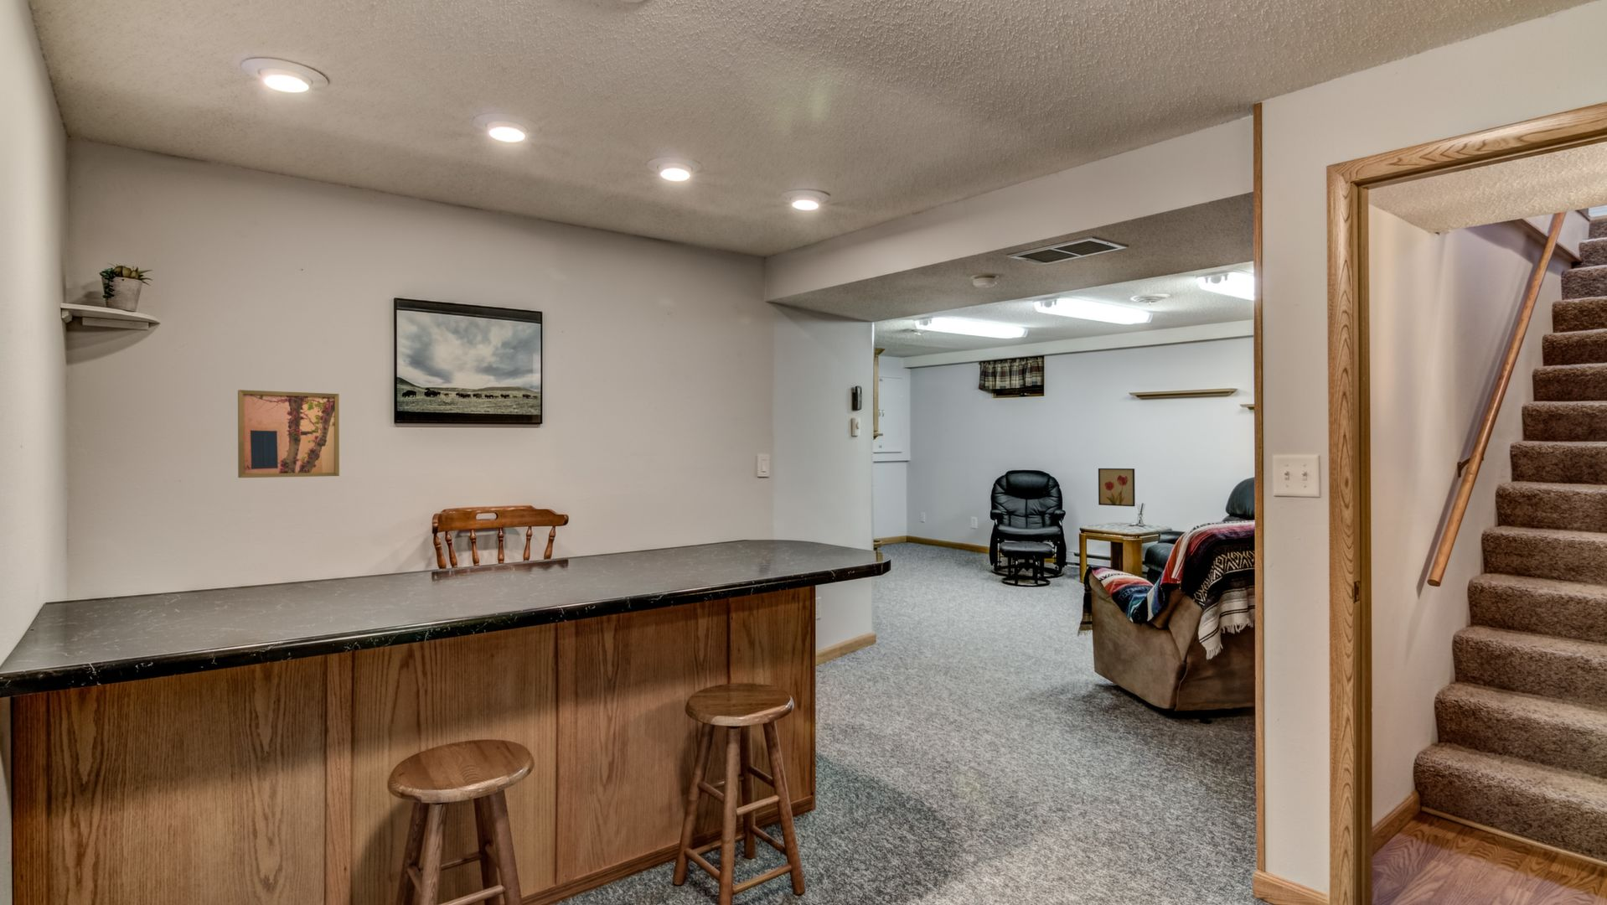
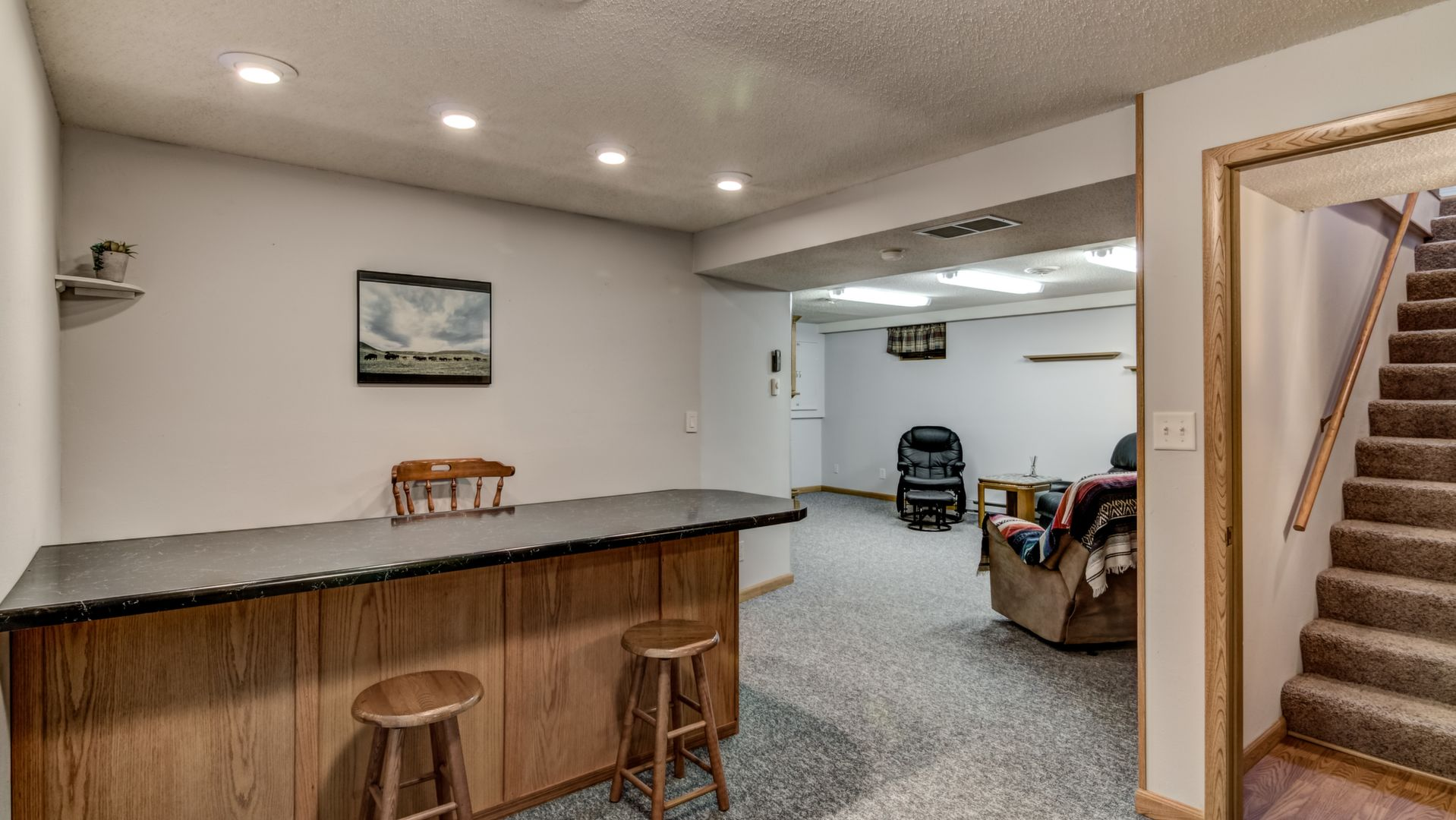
- wall art [237,388,340,479]
- wall art [1097,468,1136,507]
